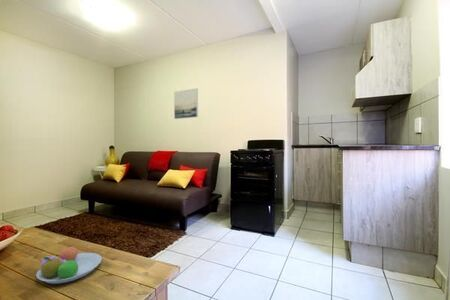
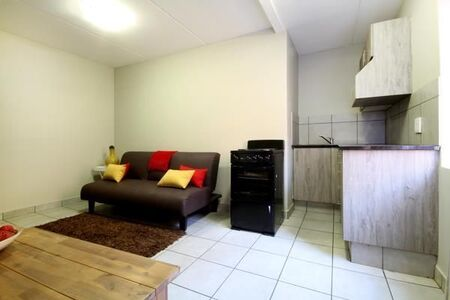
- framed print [173,87,199,120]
- fruit bowl [35,244,103,285]
